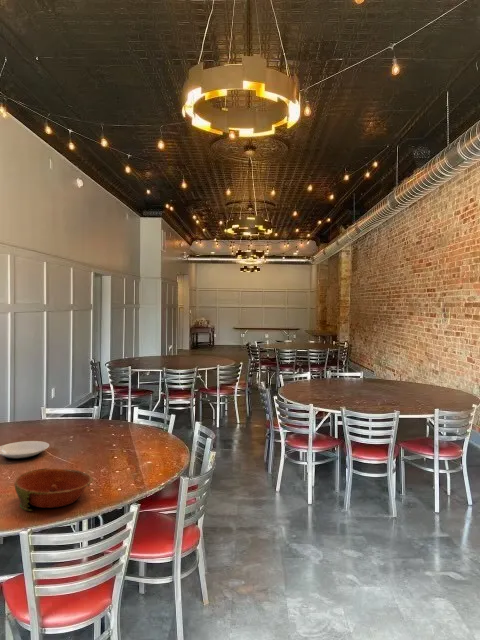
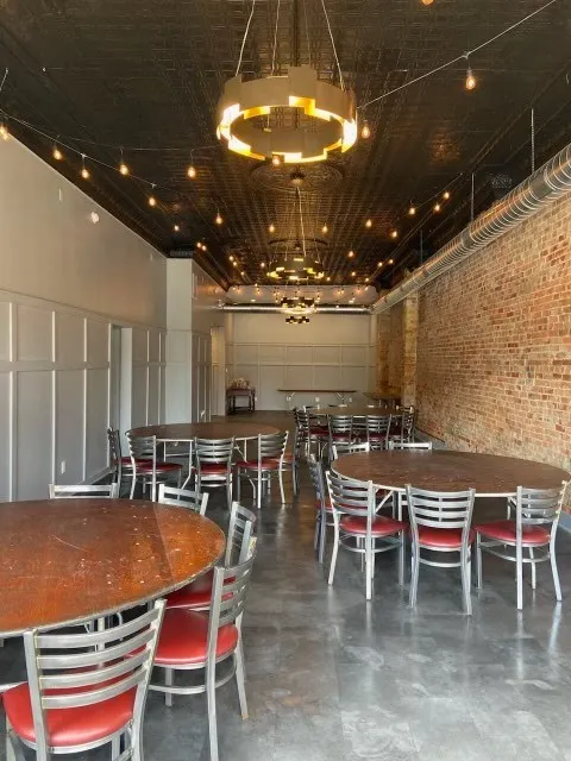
- plate [0,440,50,461]
- bowl [14,467,94,512]
